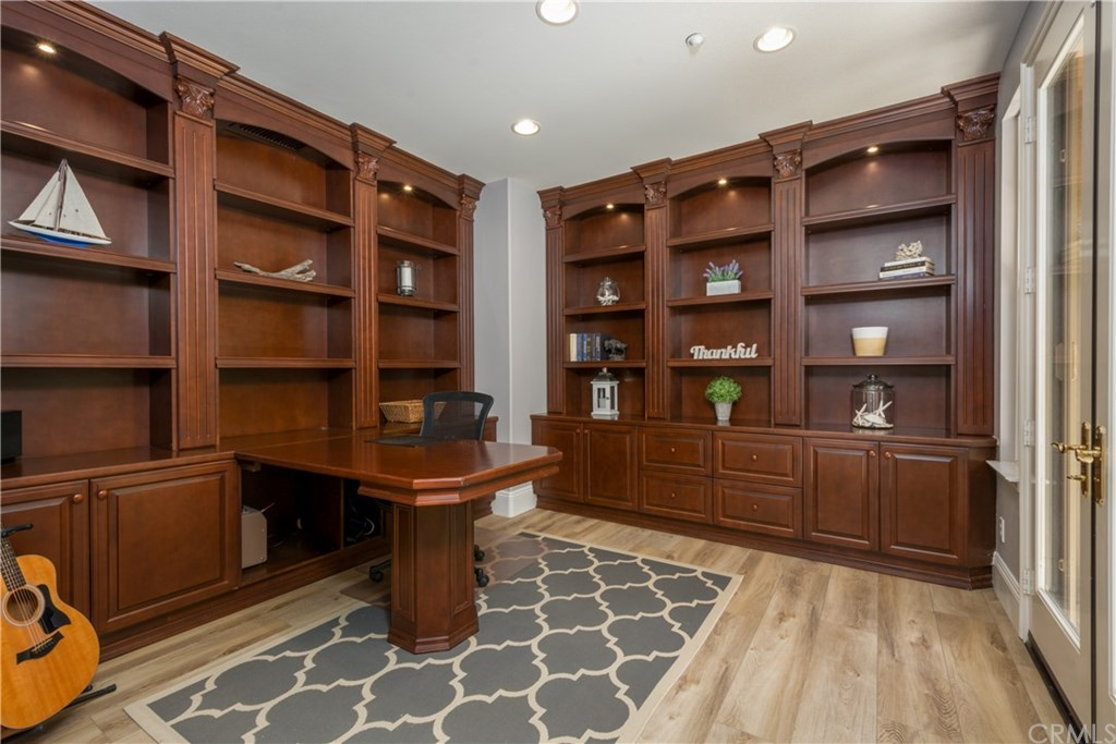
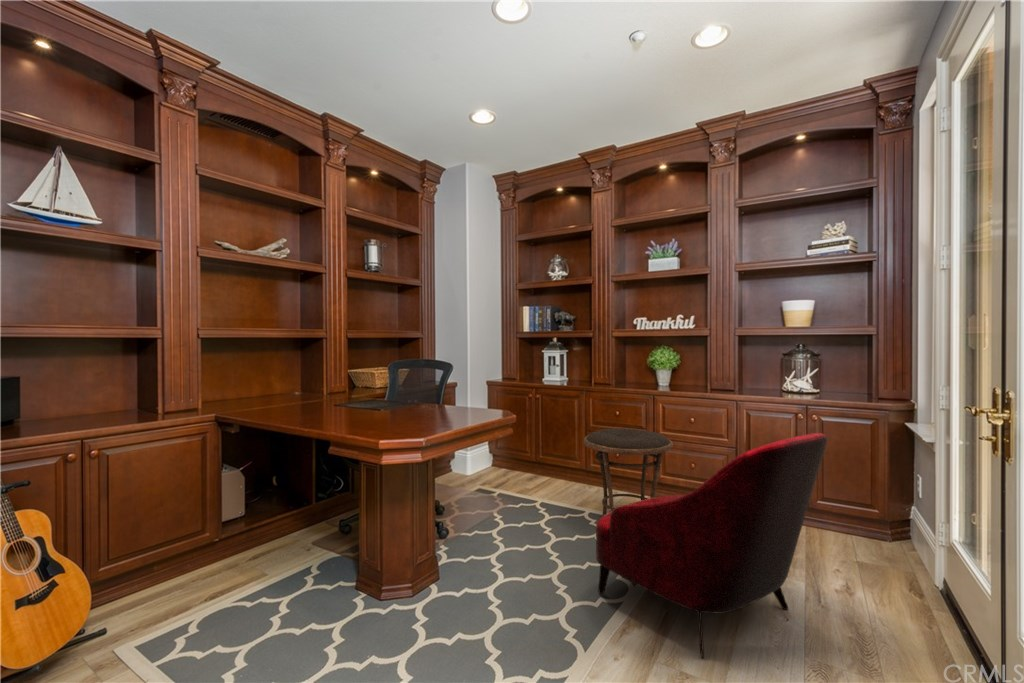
+ side table [583,427,674,517]
+ armchair [595,432,828,660]
